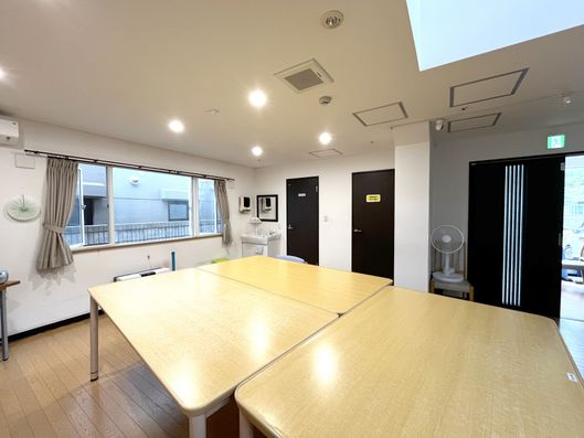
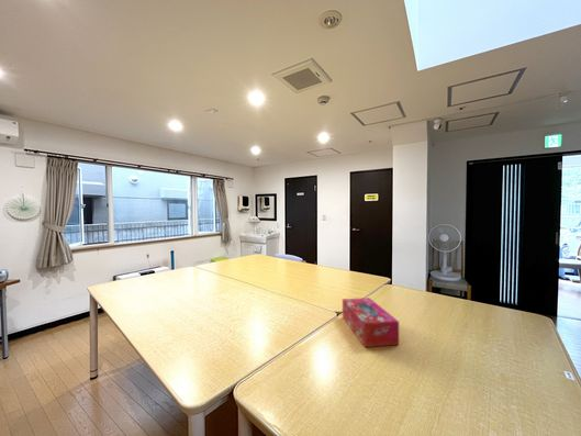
+ tissue box [342,297,400,348]
